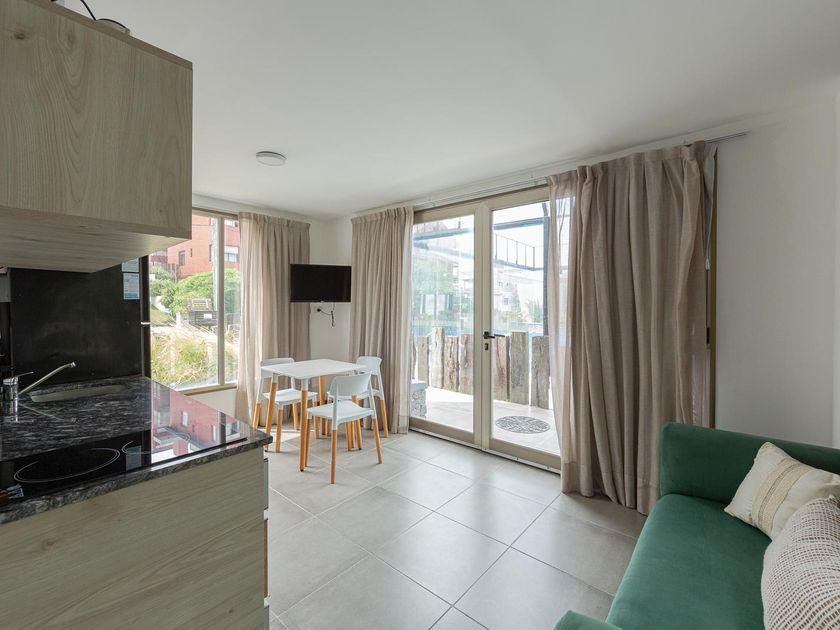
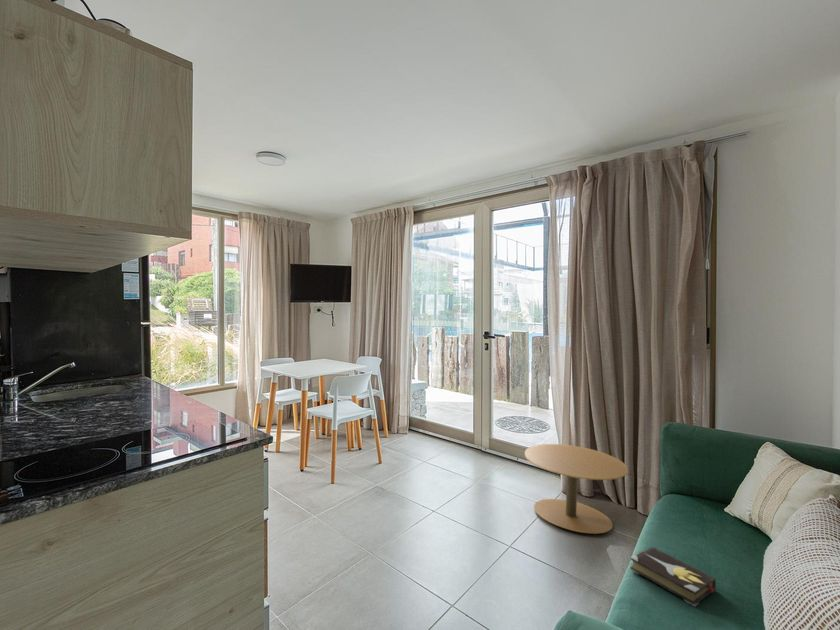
+ side table [524,443,629,535]
+ hardback book [629,546,717,608]
